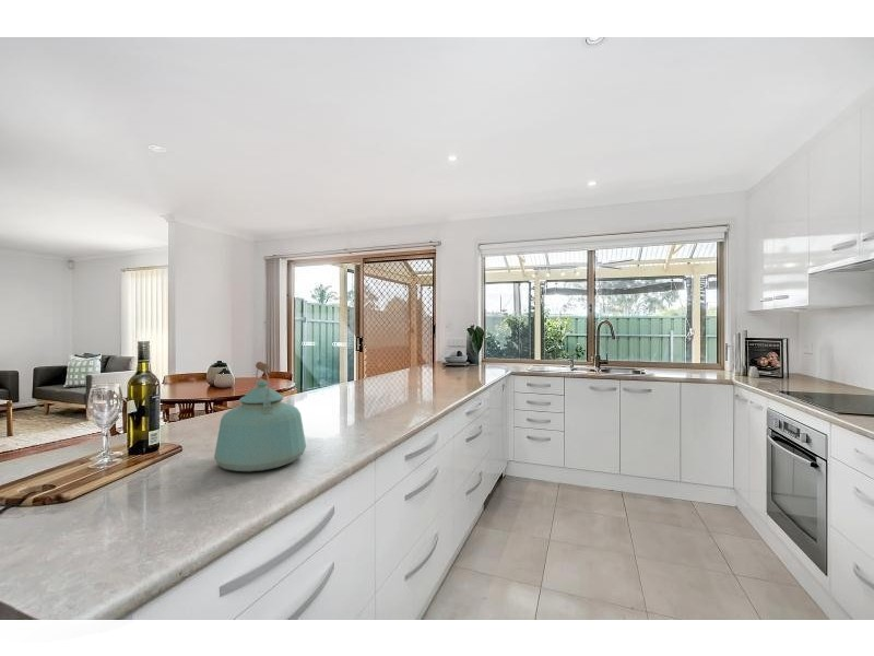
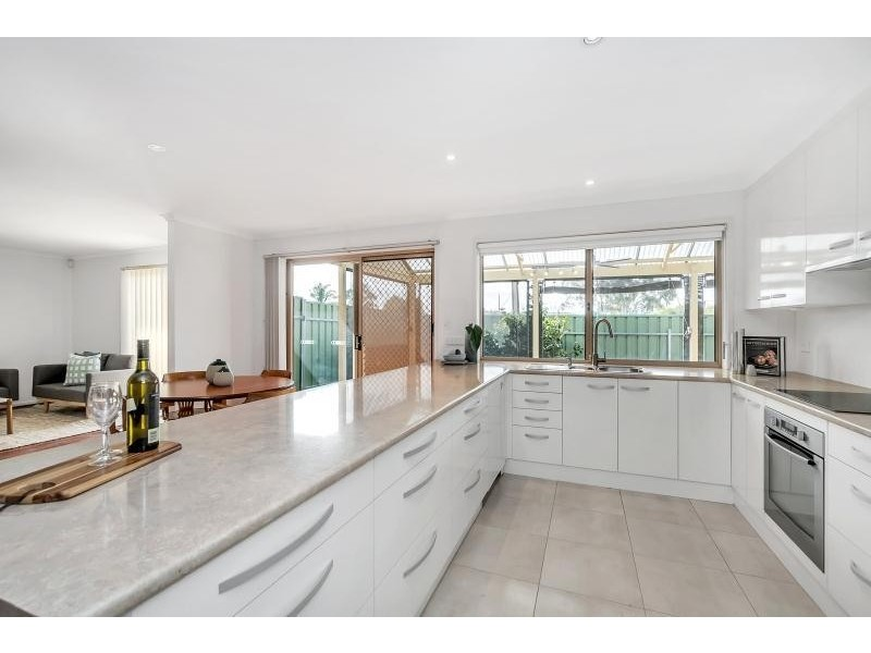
- kettle [213,361,307,472]
